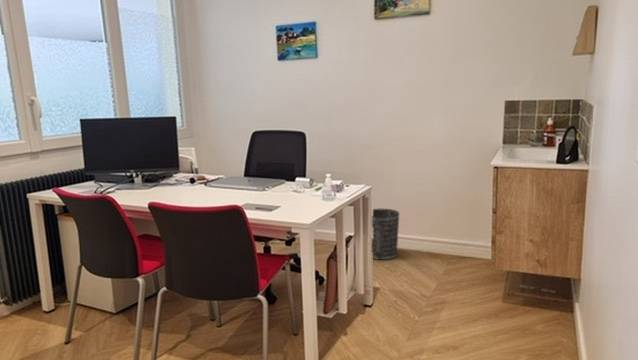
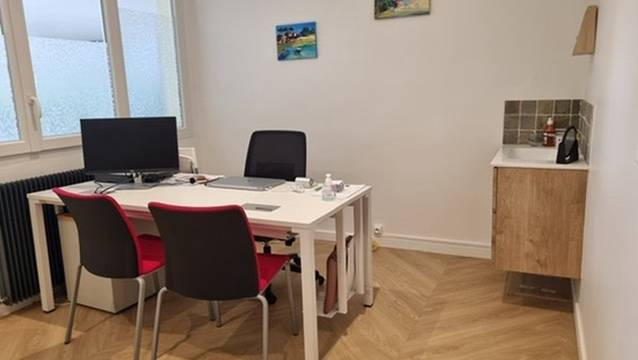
- wastebasket [371,208,400,261]
